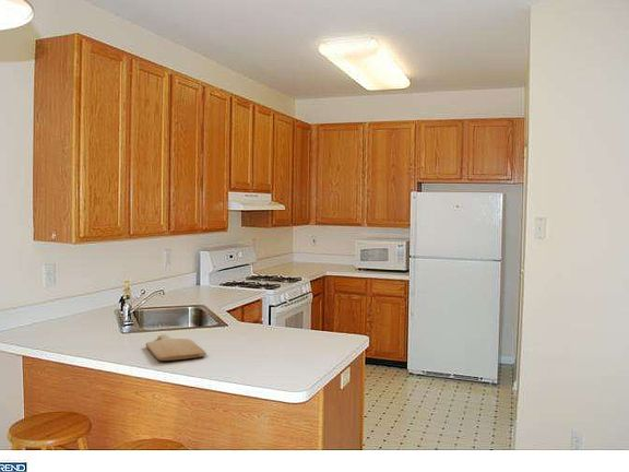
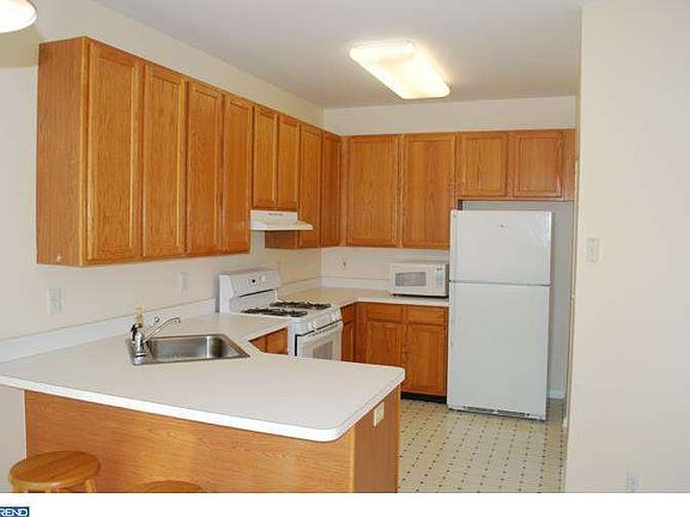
- chopping board [145,333,207,362]
